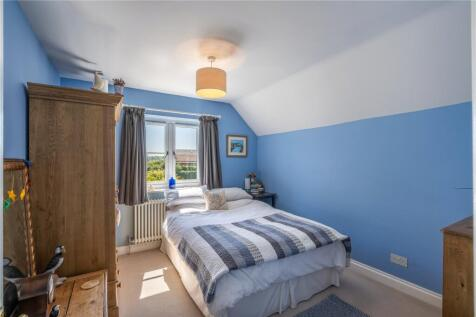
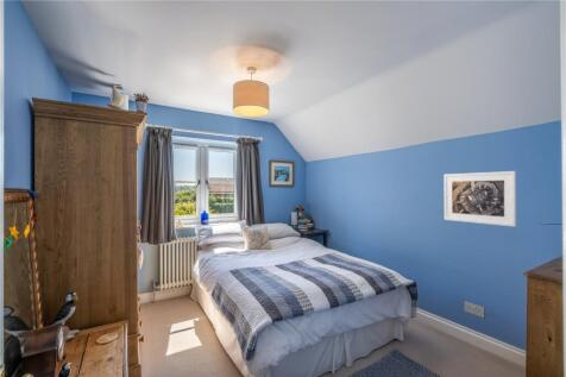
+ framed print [442,170,517,228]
